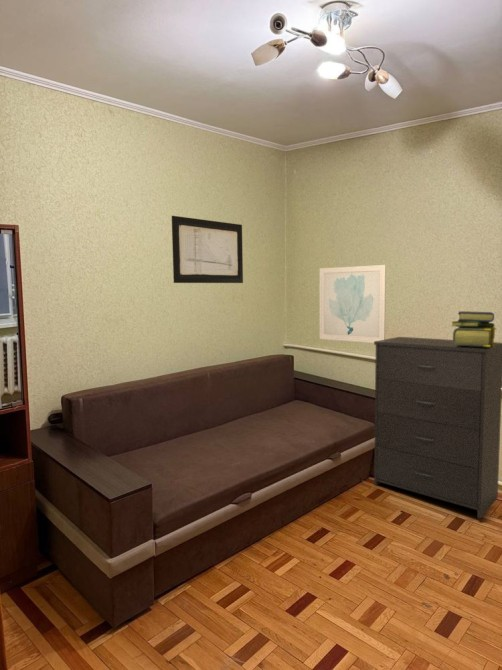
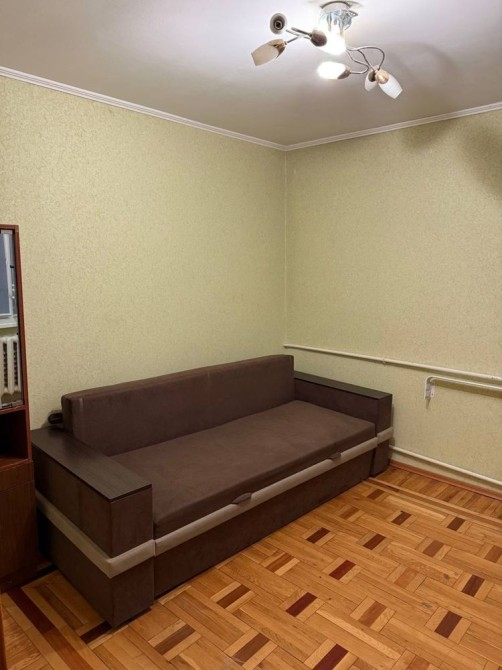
- stack of books [449,310,497,347]
- wall art [171,215,244,284]
- dresser [373,336,502,519]
- wall art [319,264,387,344]
